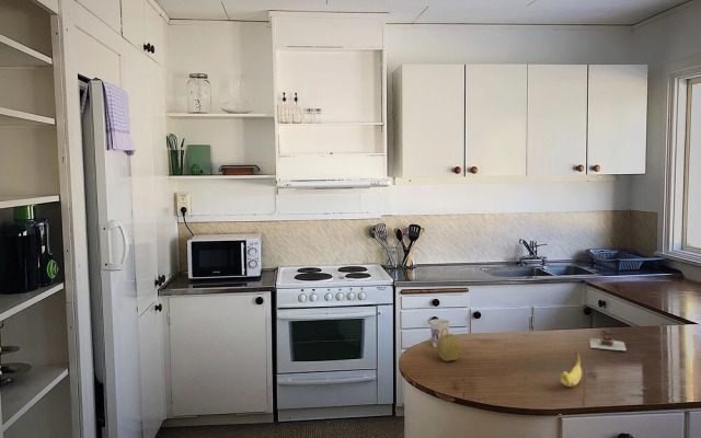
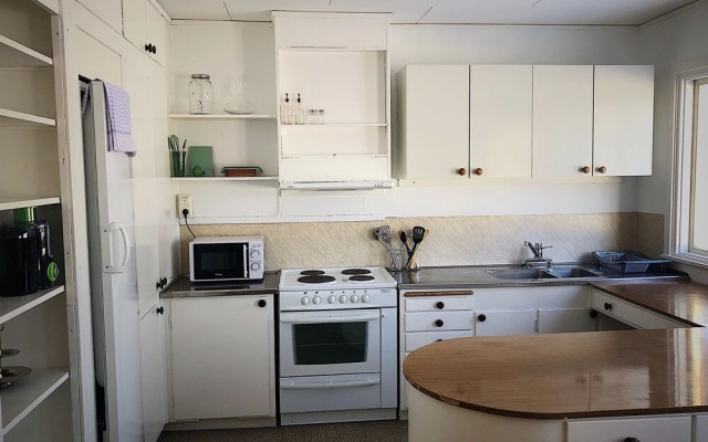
- fruit [436,333,462,362]
- cup [428,319,451,348]
- teapot [588,327,628,351]
- banana [559,353,583,388]
